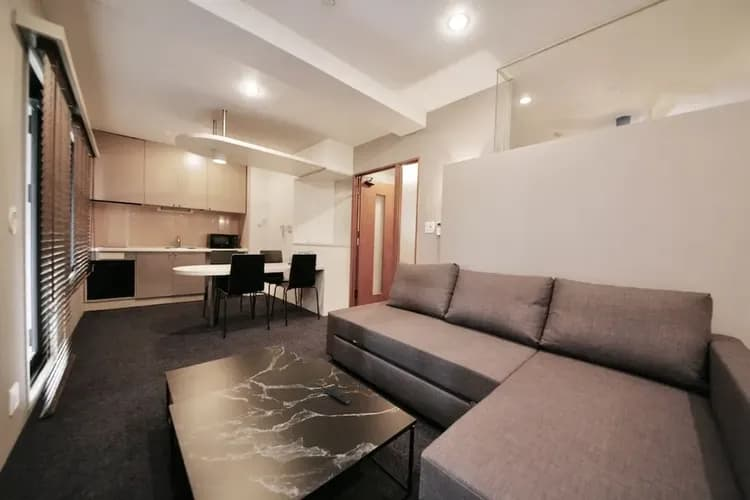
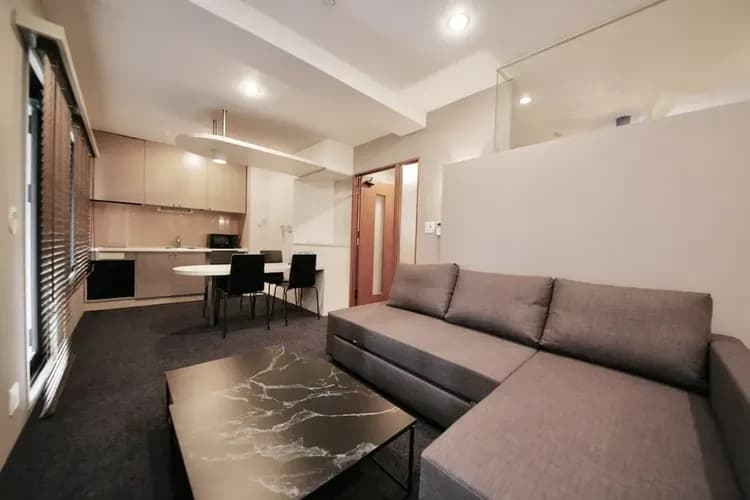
- remote control [323,386,351,405]
